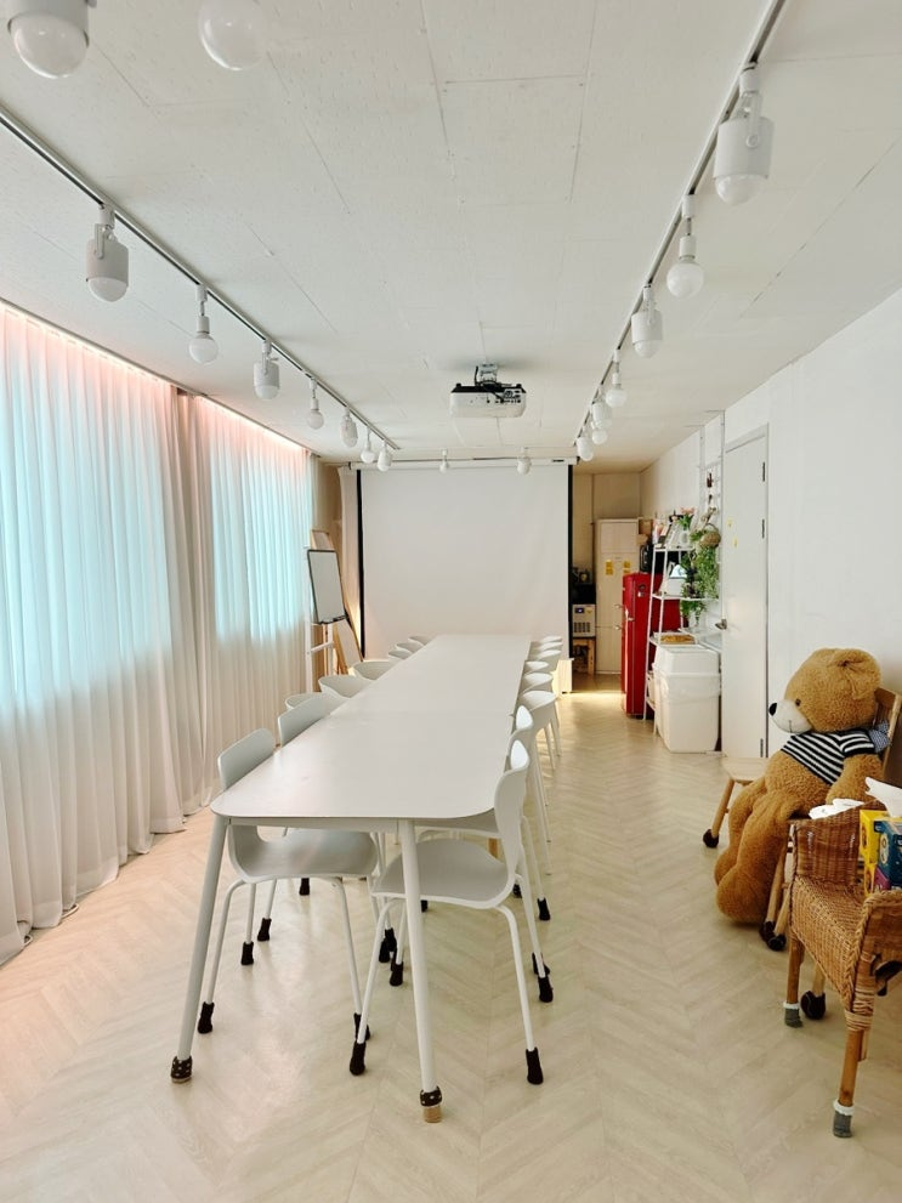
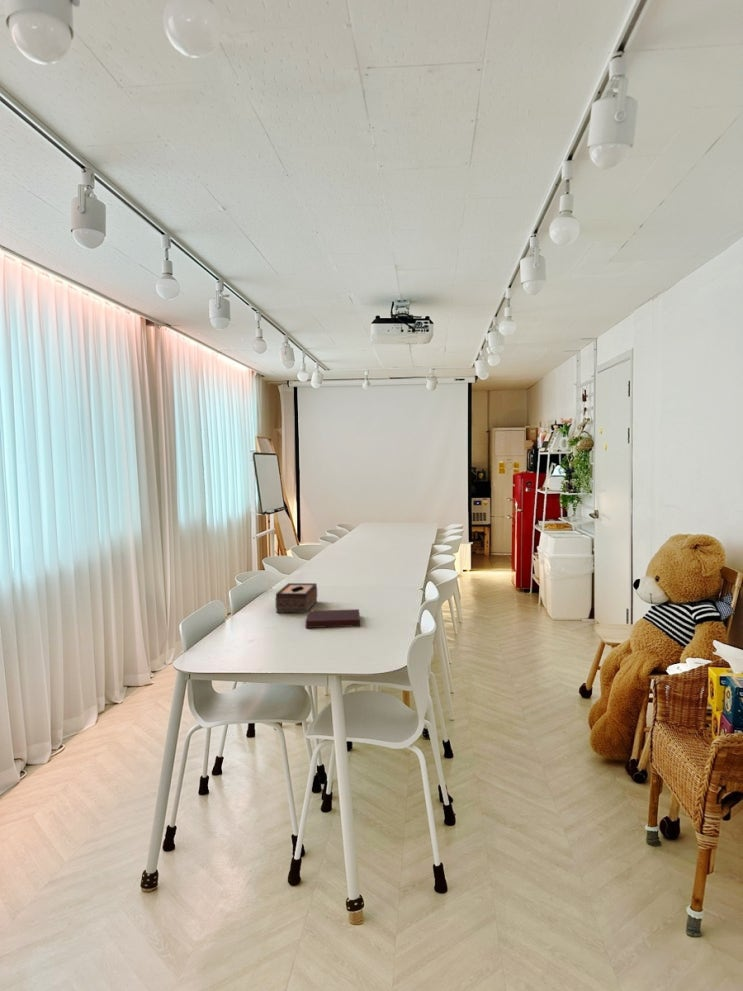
+ tissue box [274,582,318,614]
+ notebook [305,608,361,629]
